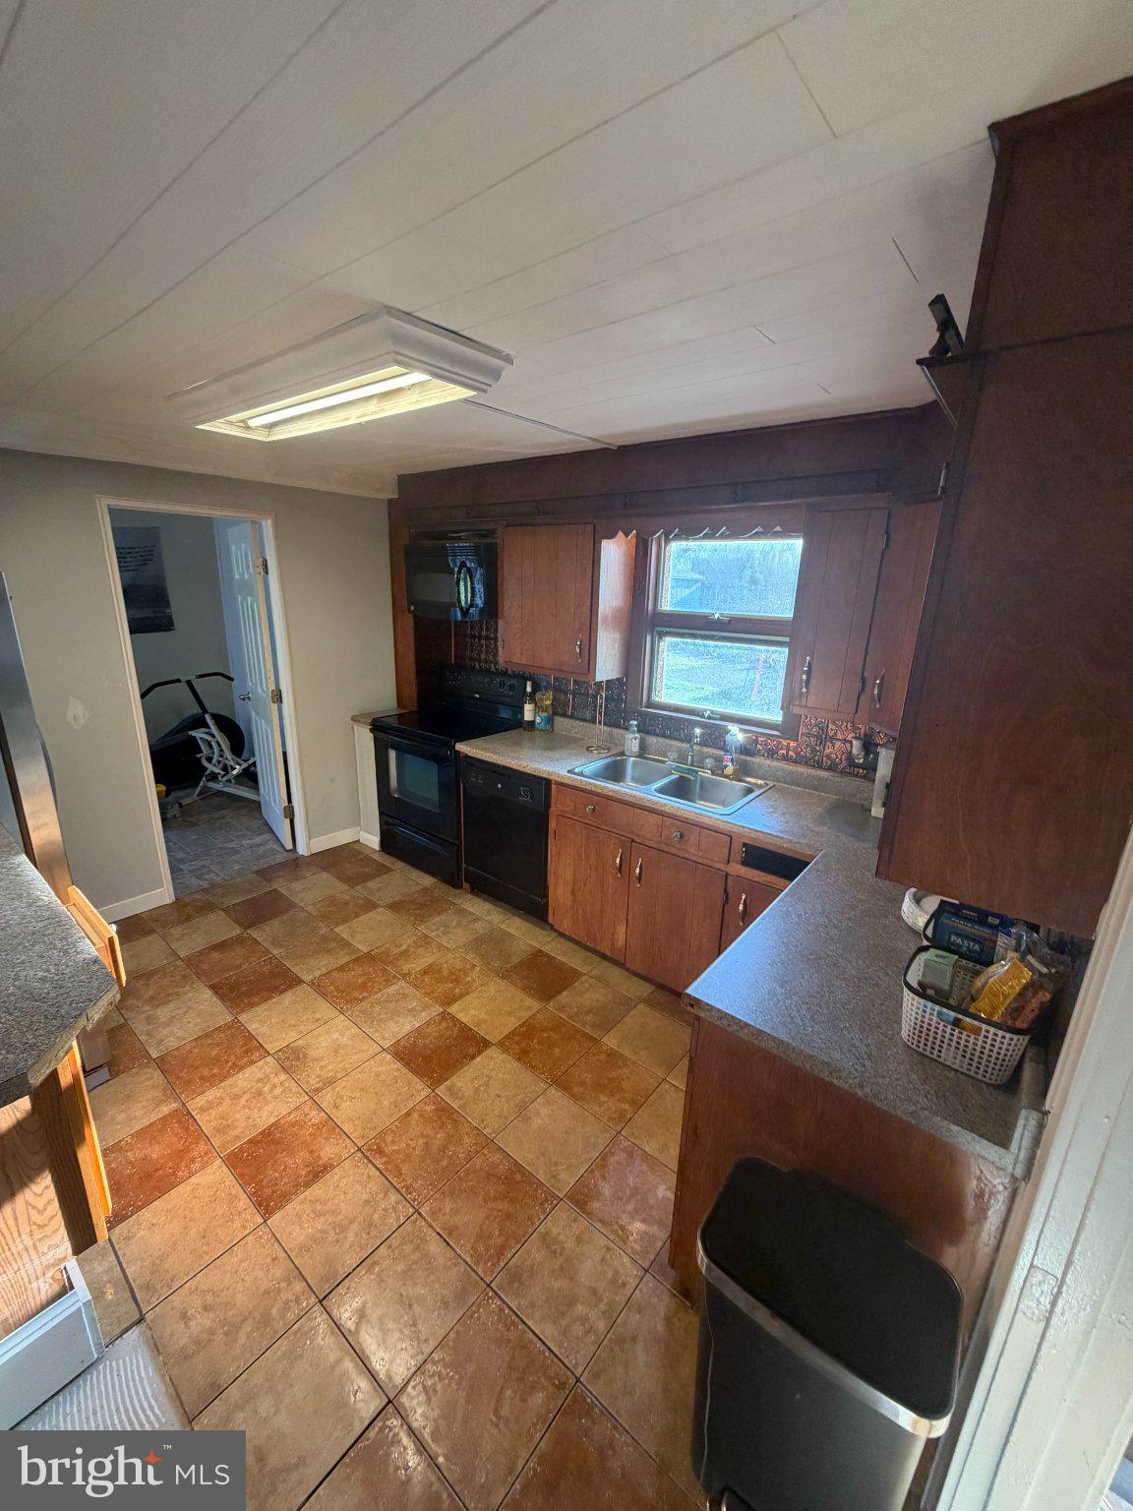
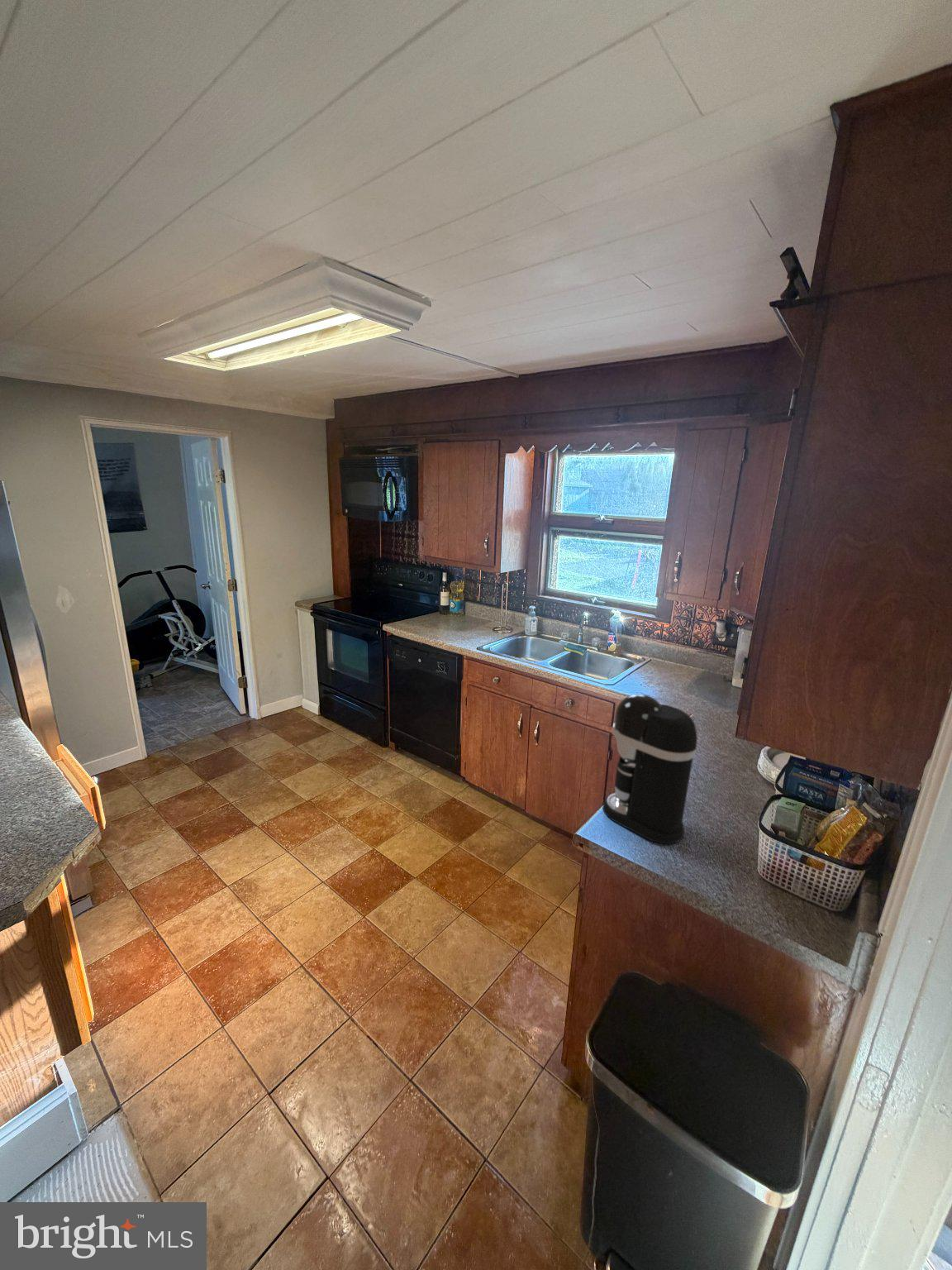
+ coffee maker [602,694,698,844]
